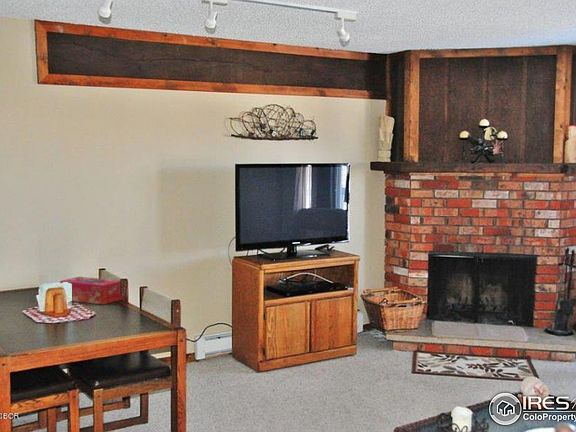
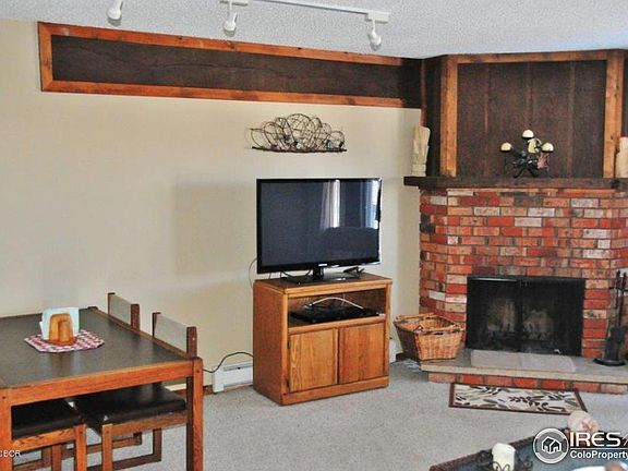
- tissue box [59,276,123,306]
